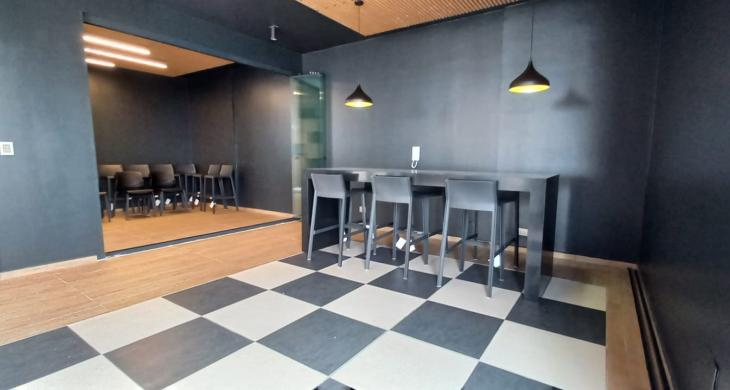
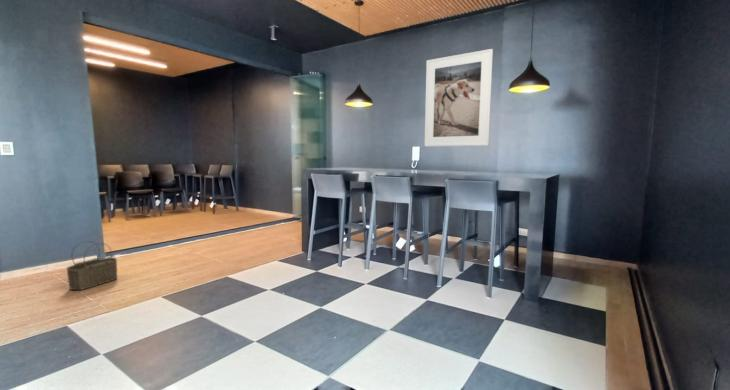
+ wicker basket [65,240,118,291]
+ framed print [424,48,494,147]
